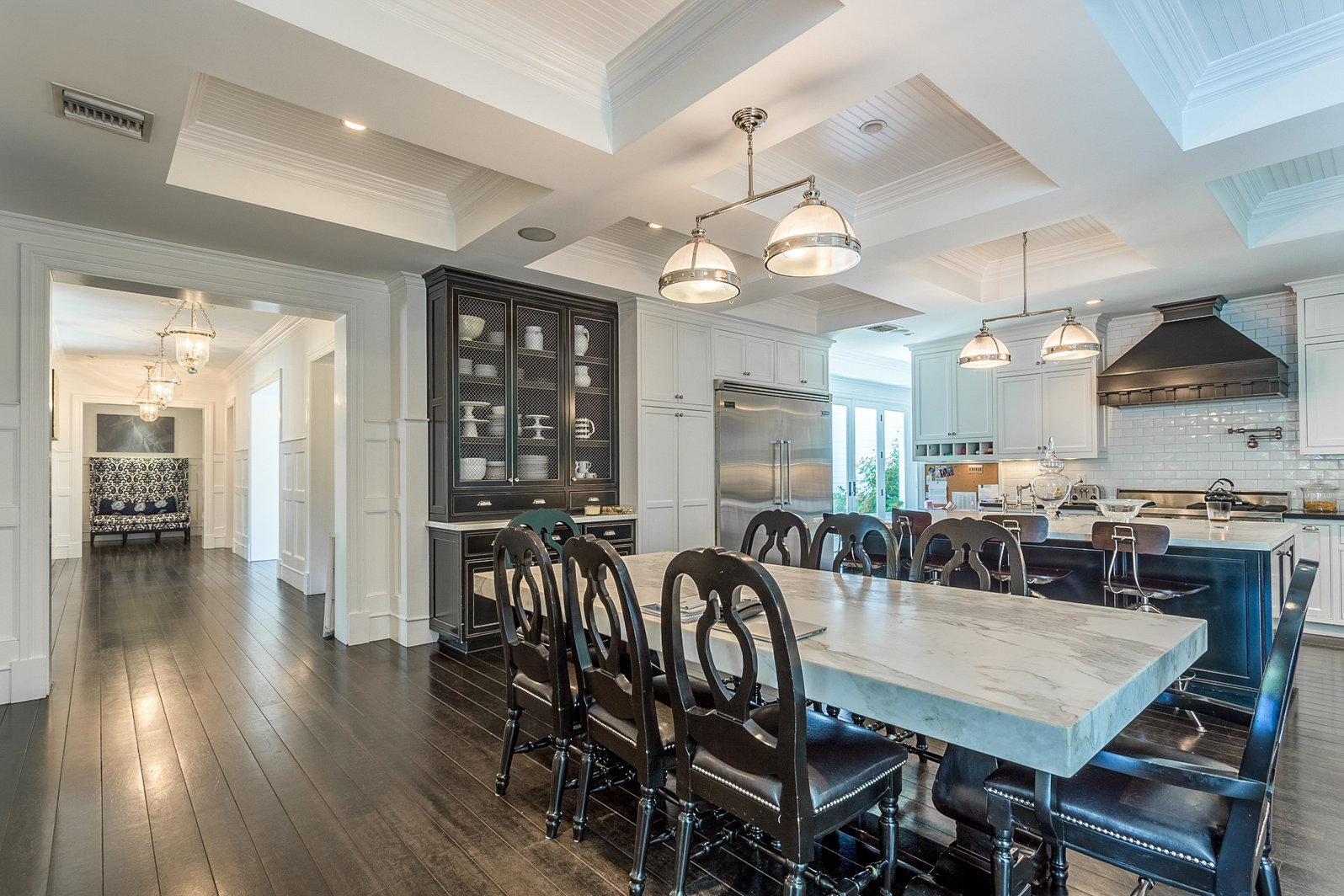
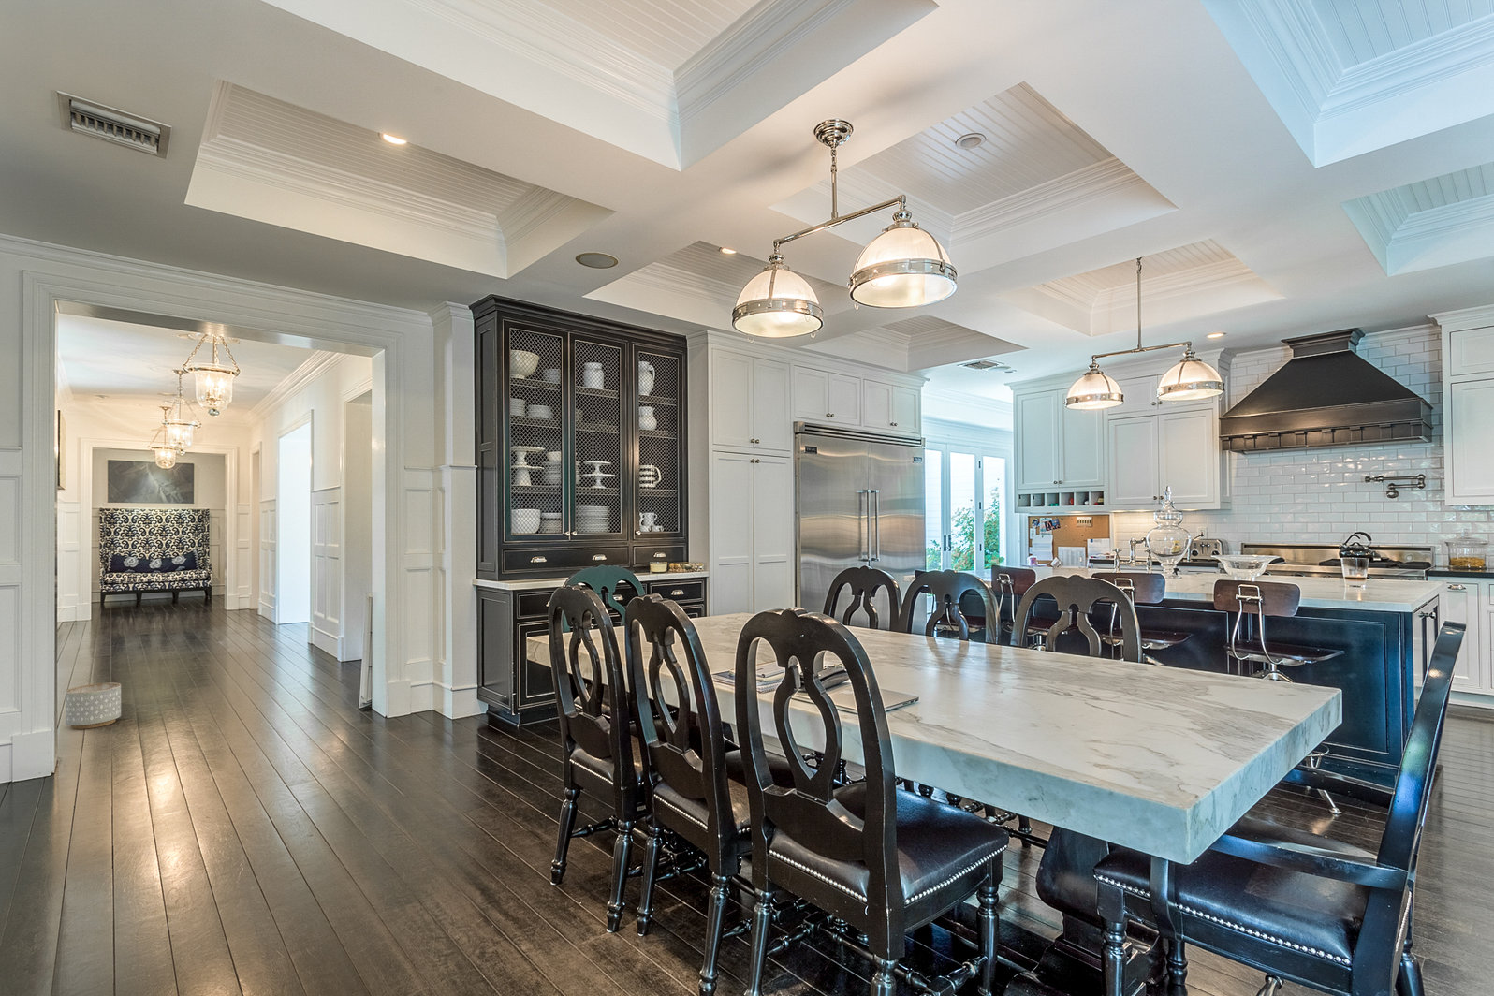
+ planter [64,681,121,730]
